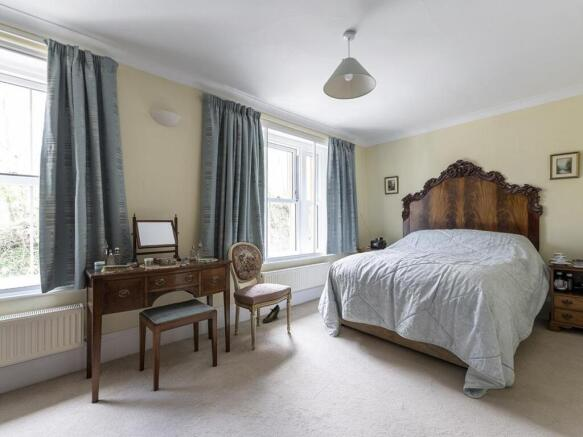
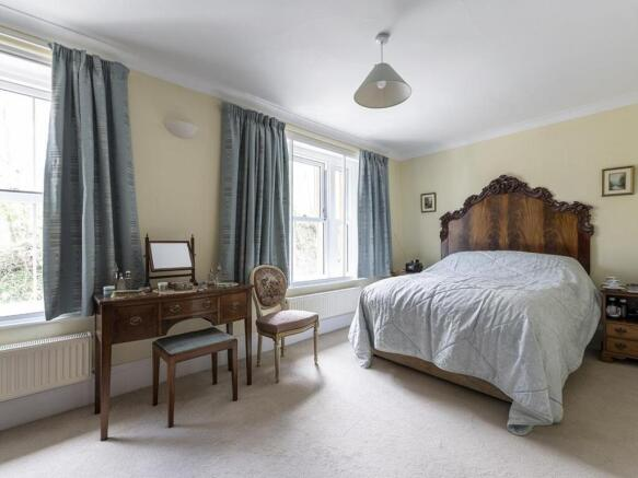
- shoe [261,303,281,323]
